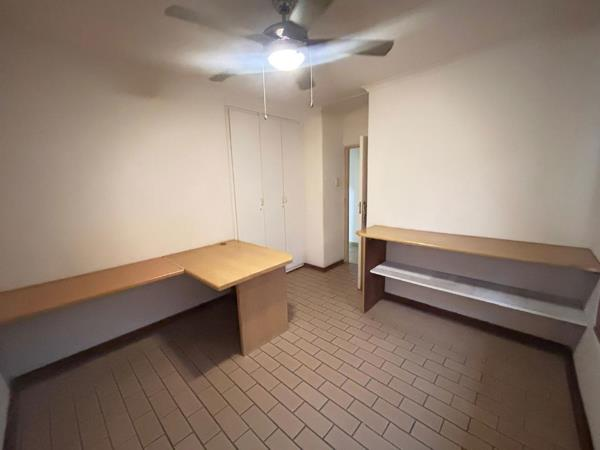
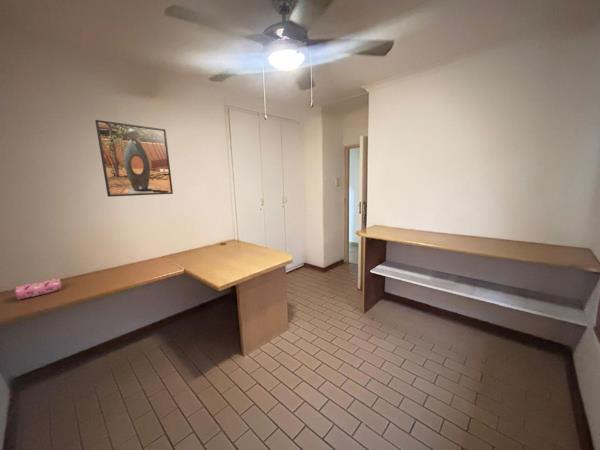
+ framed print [94,119,174,198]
+ pencil case [13,277,63,300]
